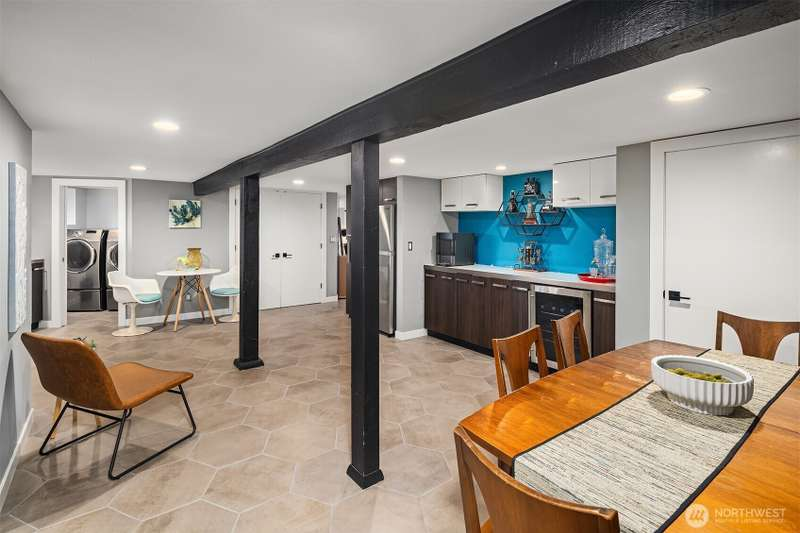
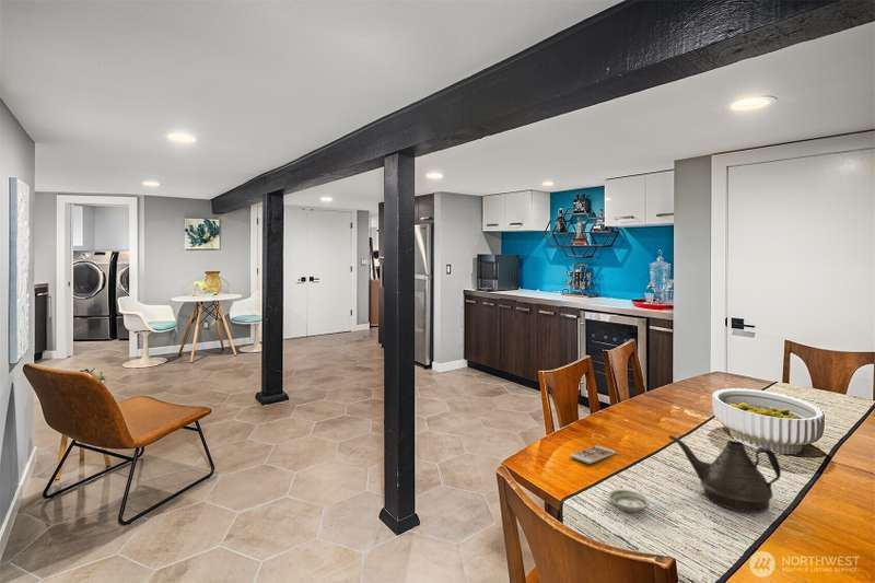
+ smartphone [570,444,617,465]
+ saucer [607,489,651,513]
+ teapot [667,434,782,513]
